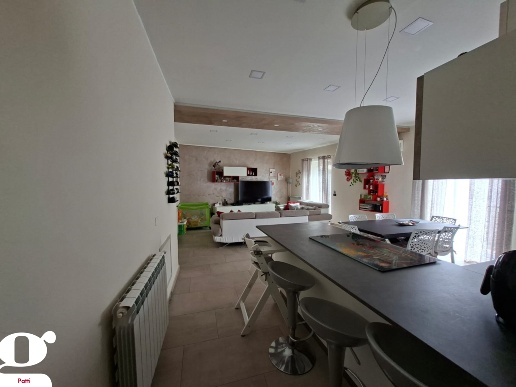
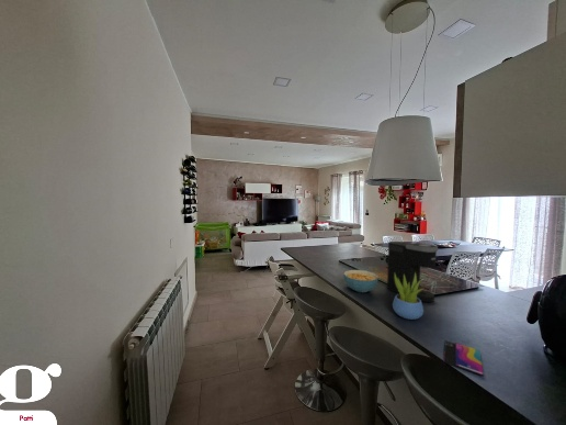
+ succulent plant [392,272,424,321]
+ cereal bowl [342,269,380,293]
+ coffee maker [386,241,439,303]
+ smartphone [443,339,485,377]
